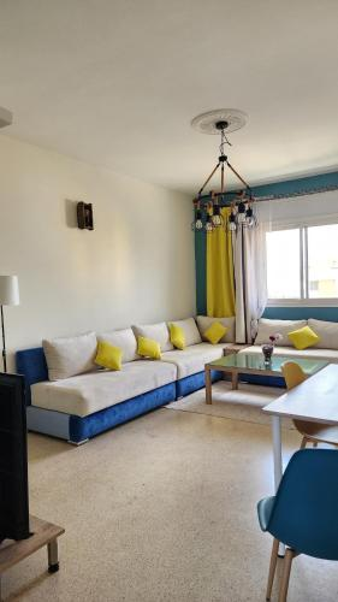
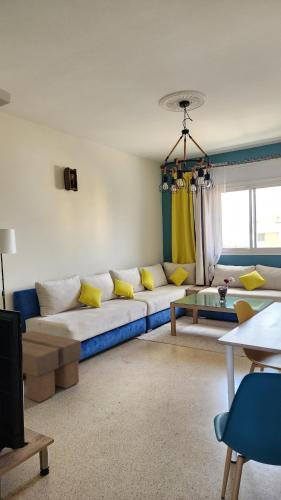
+ footstool [21,330,82,403]
